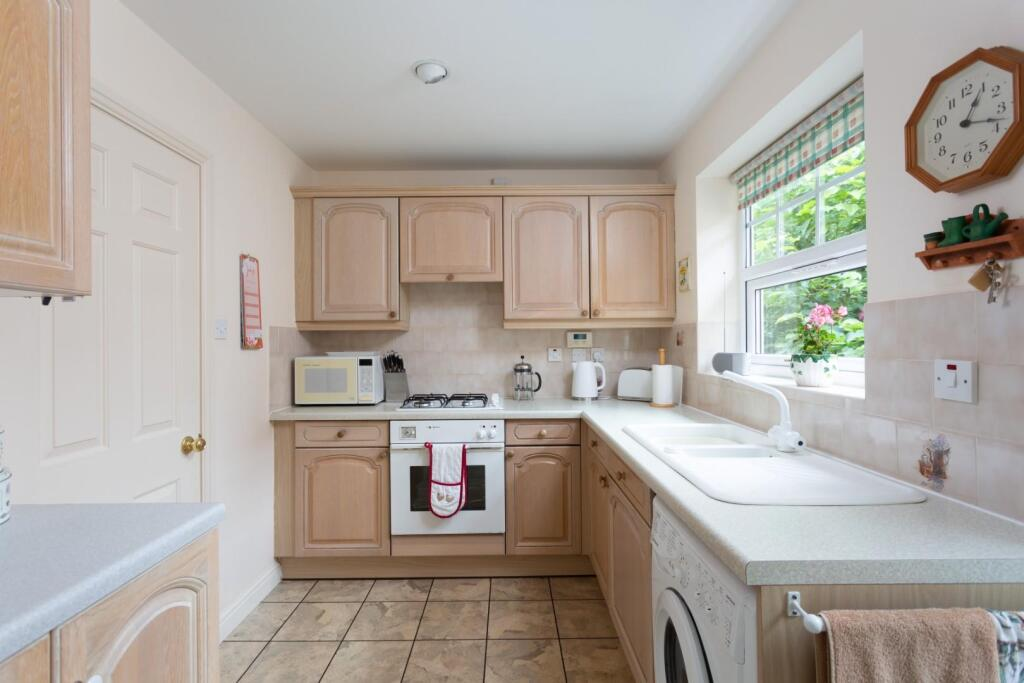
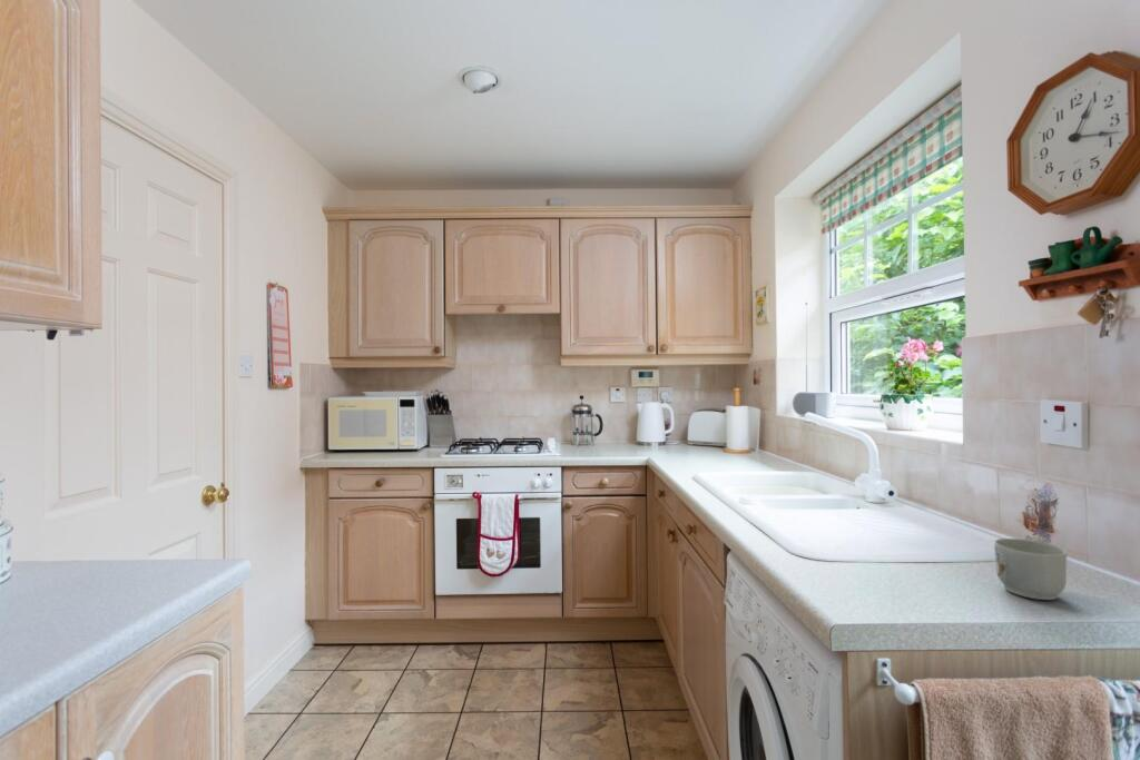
+ mug [993,537,1068,601]
